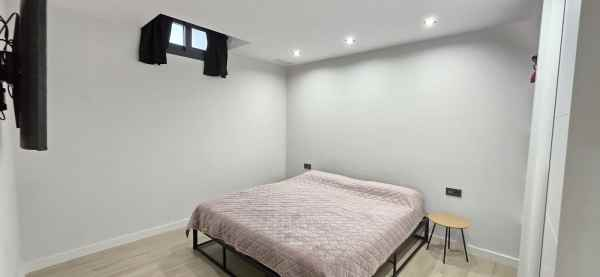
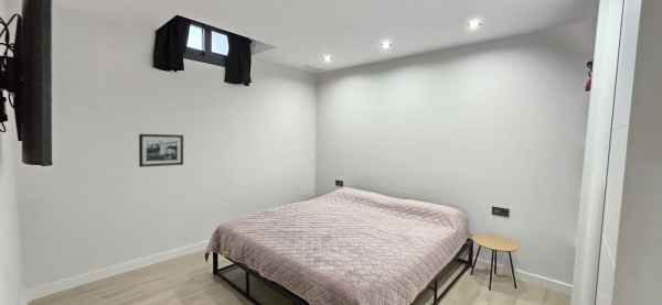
+ picture frame [138,133,184,168]
